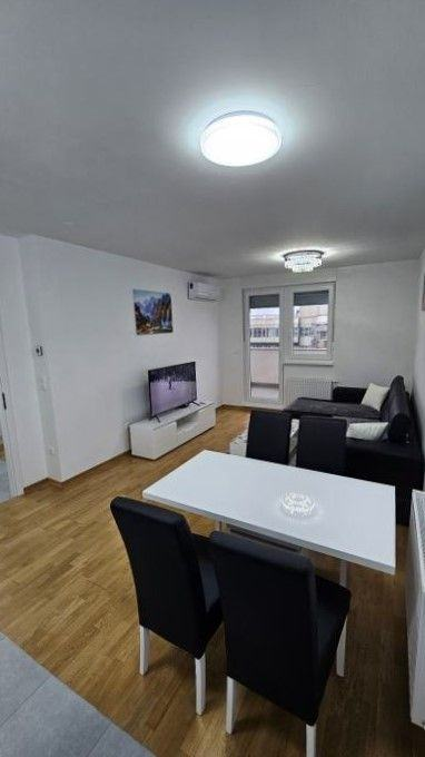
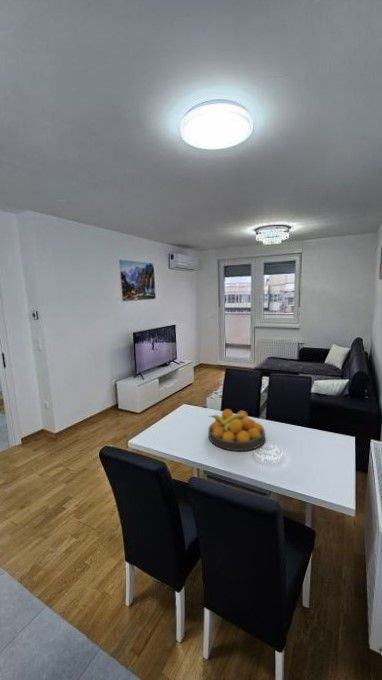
+ fruit bowl [207,408,266,452]
